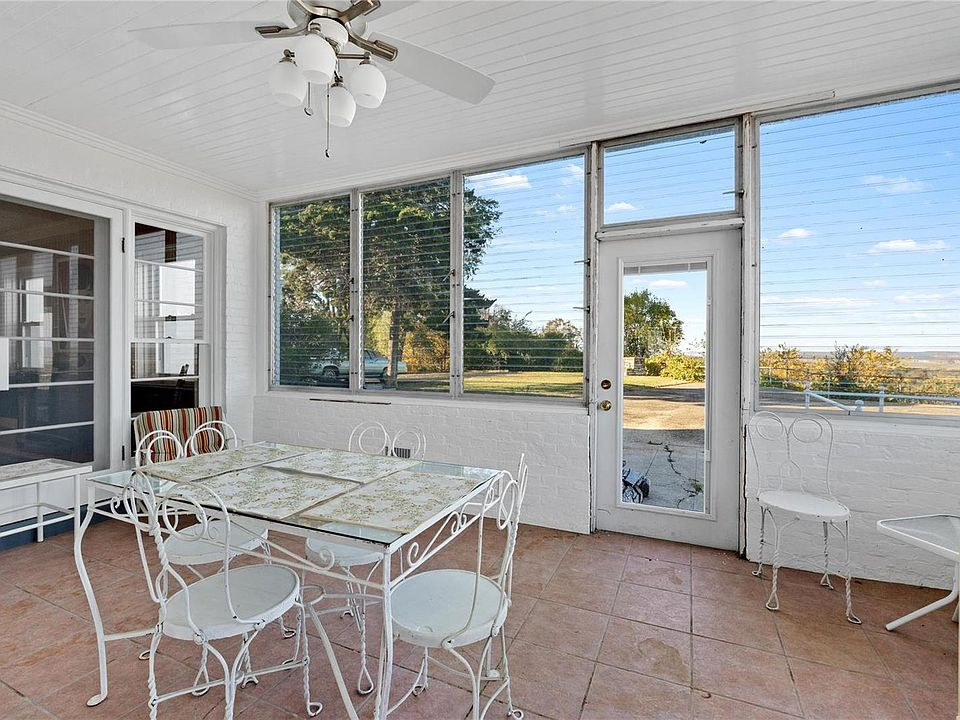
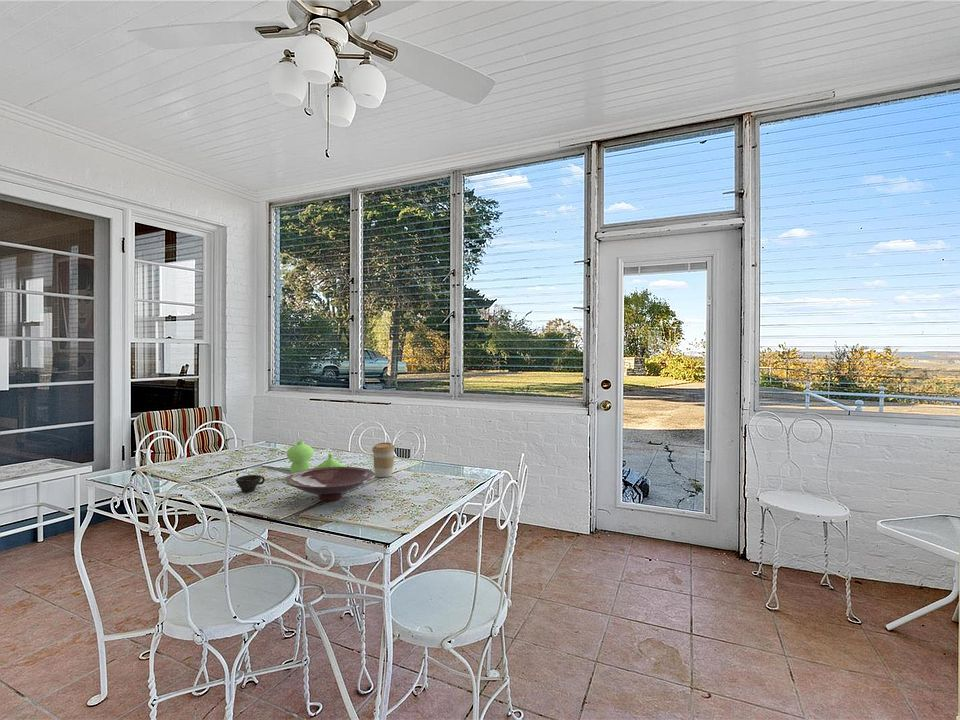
+ vase [286,440,347,474]
+ bowl [283,466,376,502]
+ coffee cup [371,441,396,478]
+ cup [235,474,266,493]
